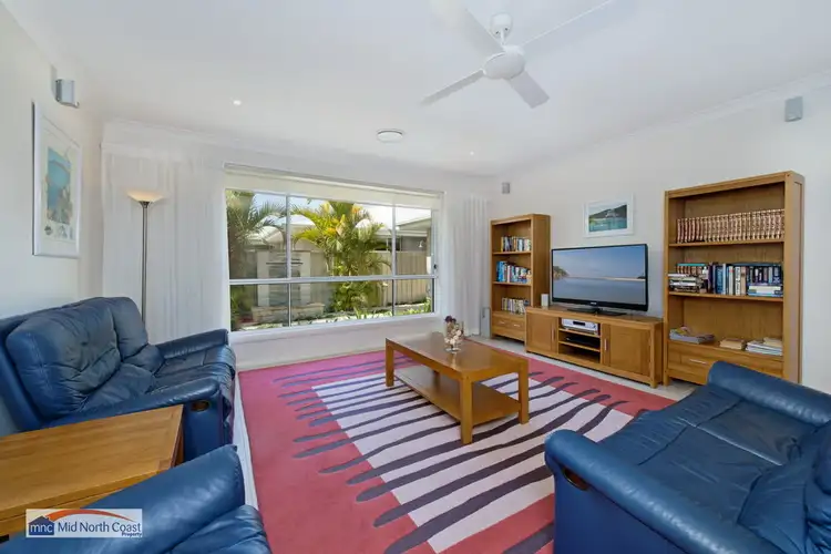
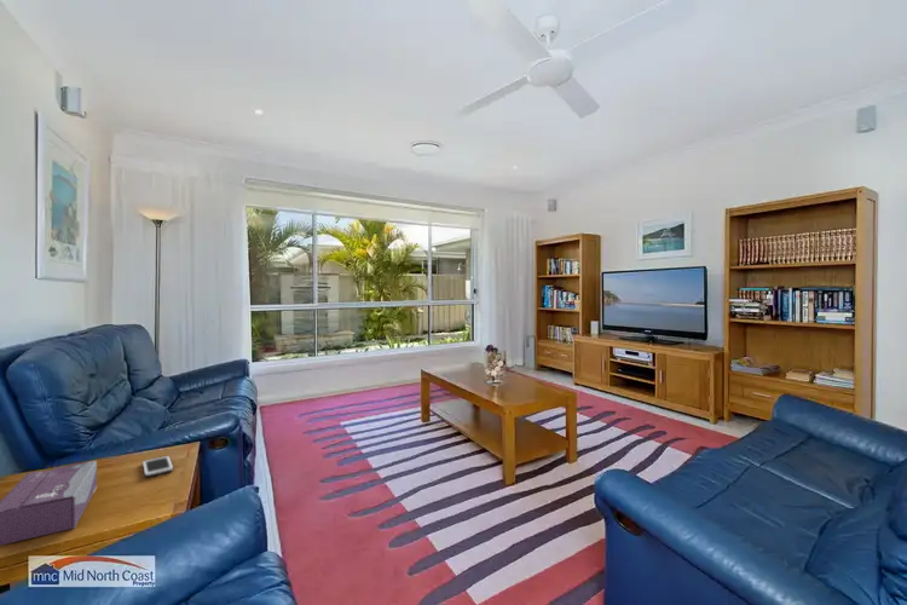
+ tissue box [0,460,98,547]
+ cell phone [141,455,174,478]
